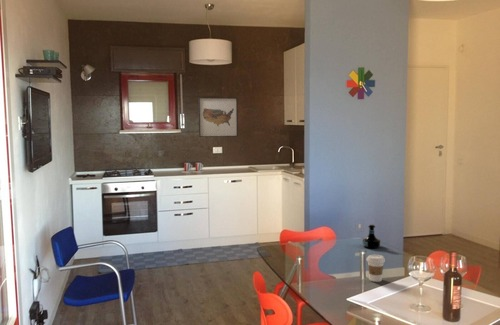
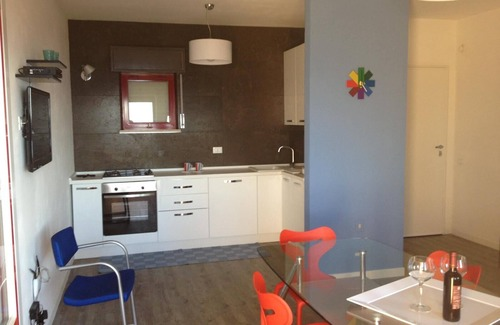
- tequila bottle [362,224,382,249]
- coffee cup [366,254,386,283]
- wall art [198,96,239,138]
